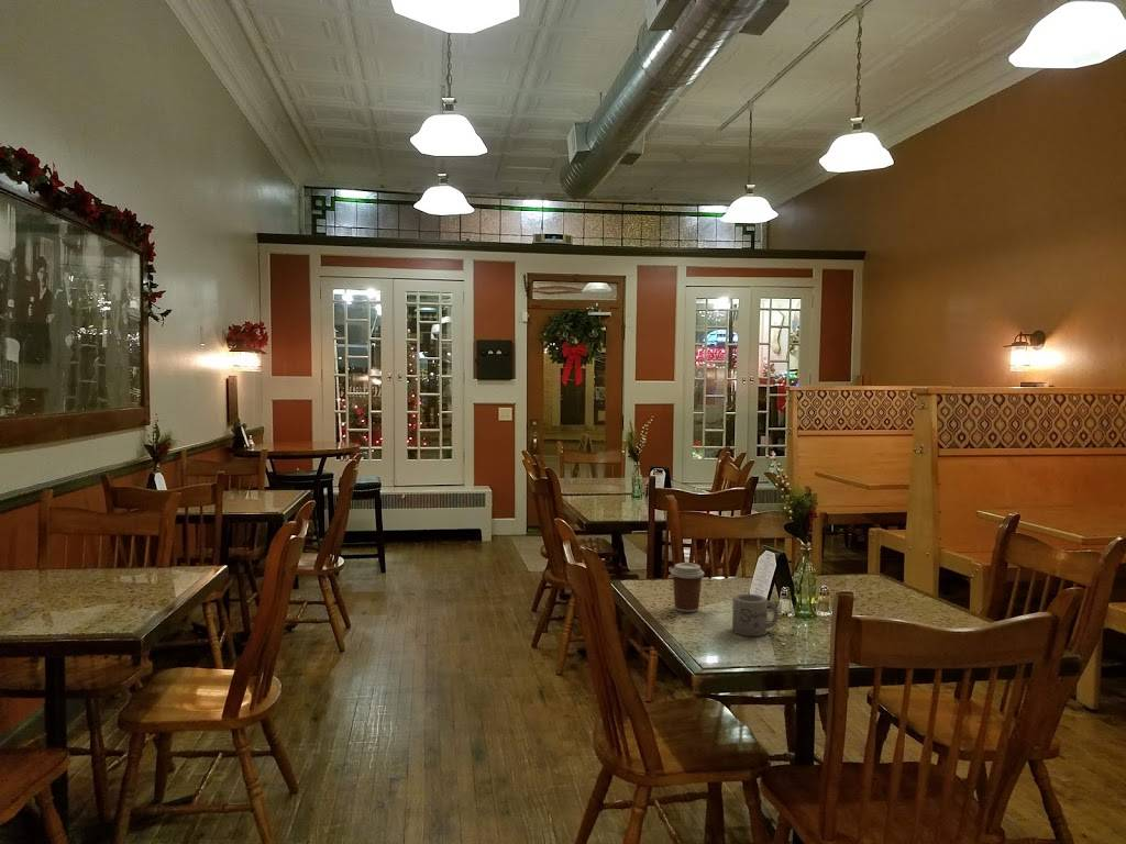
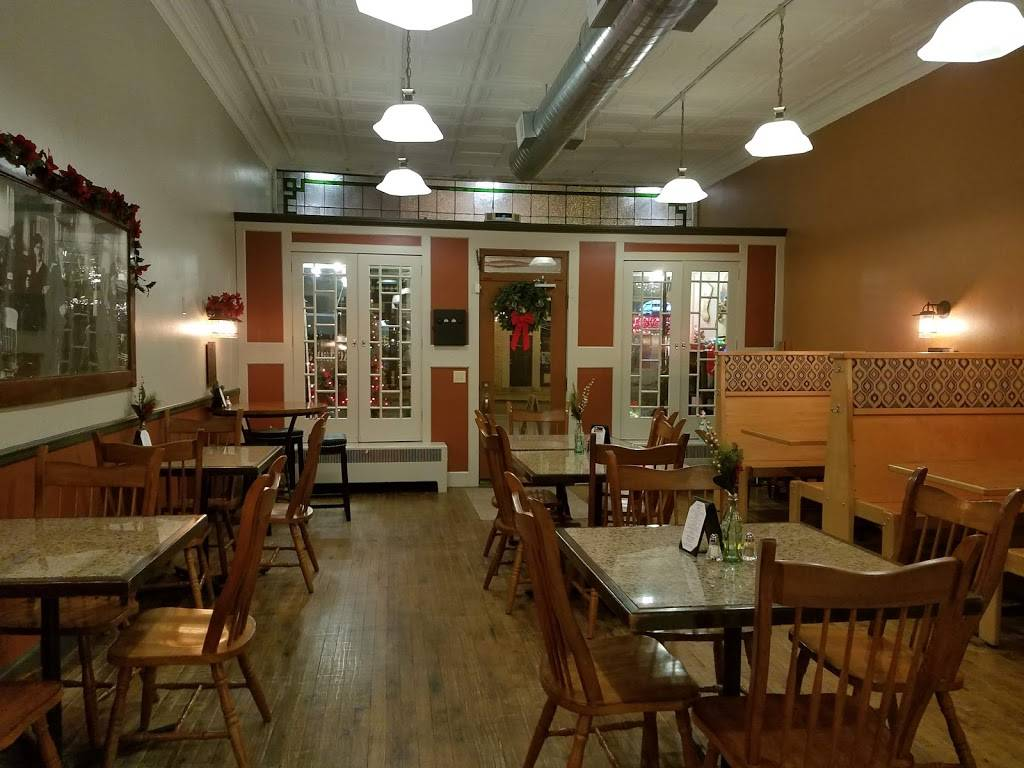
- coffee cup [670,562,705,613]
- mug [731,592,780,637]
